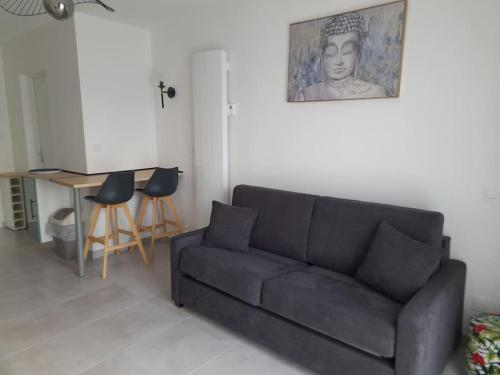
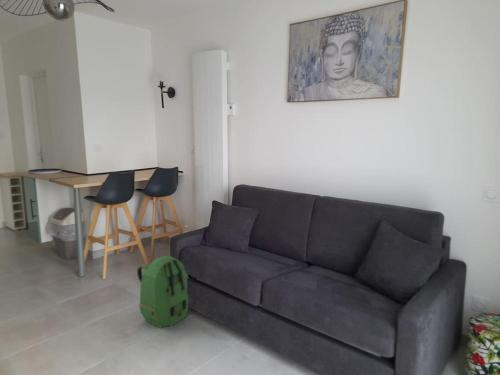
+ backpack [136,255,189,329]
